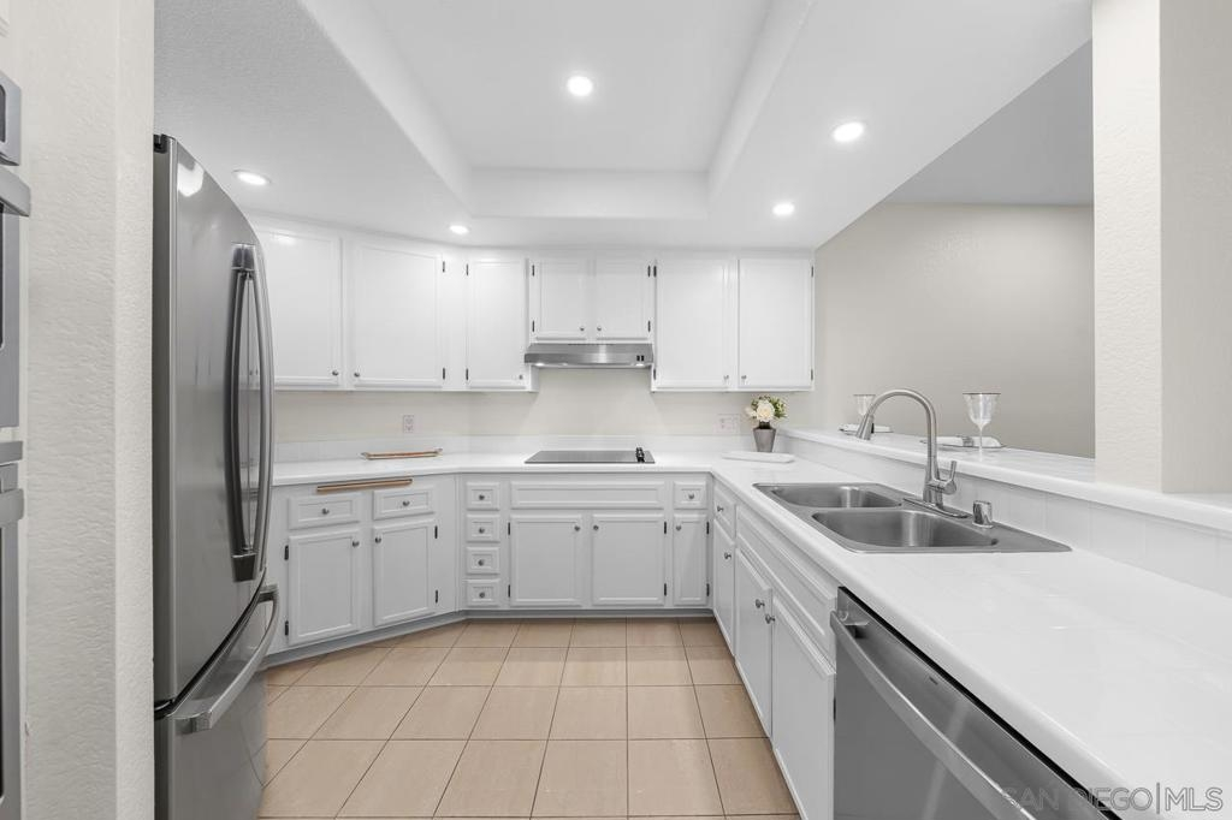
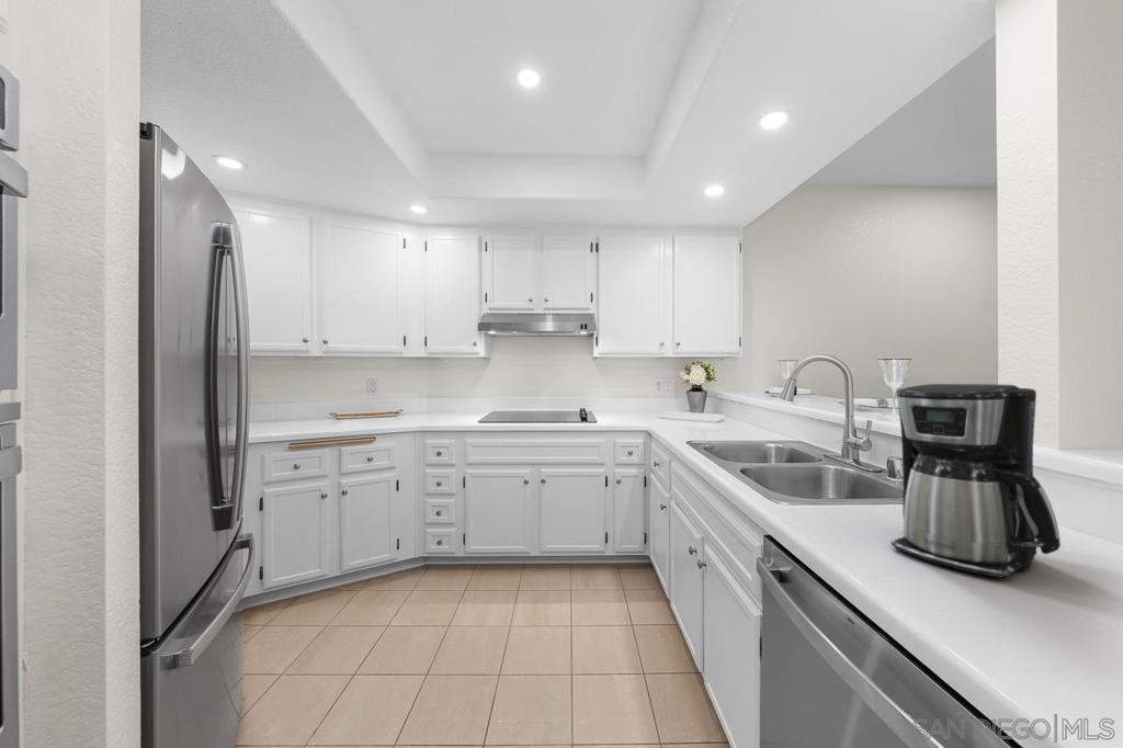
+ coffee maker [889,383,1062,579]
